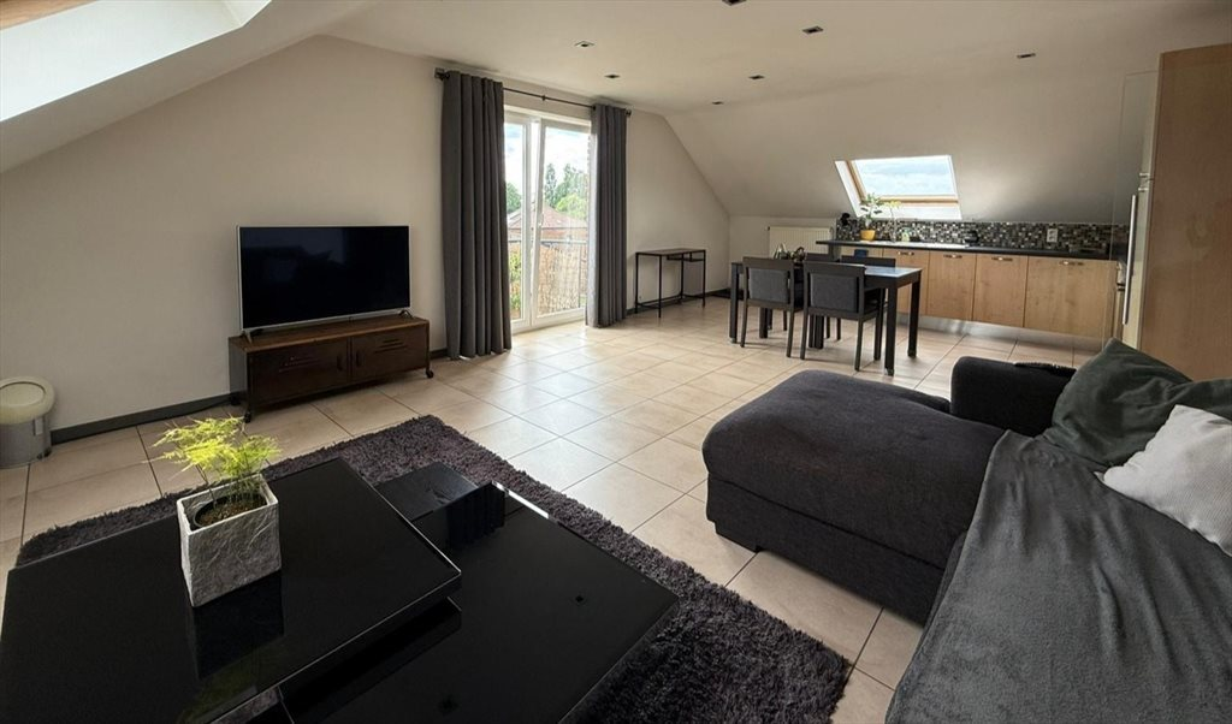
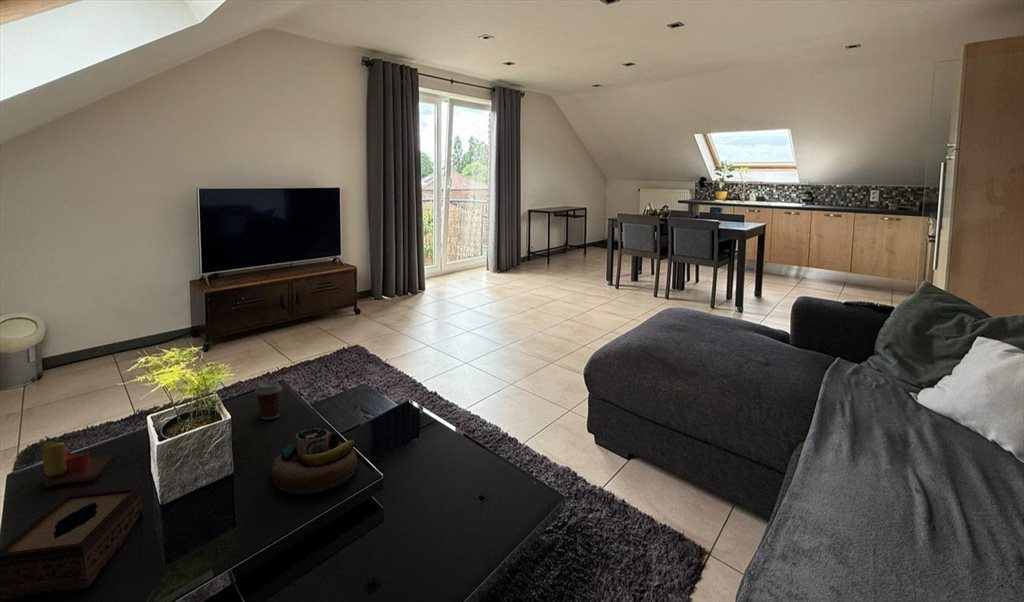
+ coffee cup [254,381,283,420]
+ decorative bowl [270,426,358,495]
+ candle [40,440,117,488]
+ tissue box [0,487,143,601]
